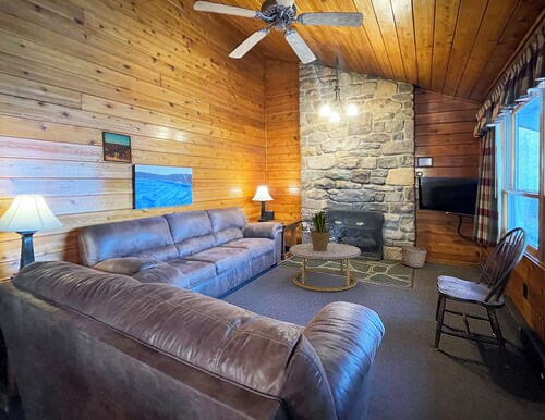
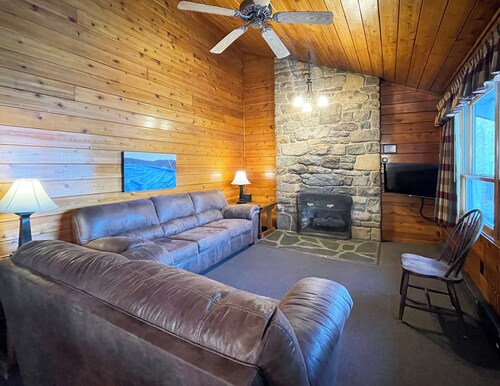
- potted plant [307,210,331,251]
- coffee table [289,242,362,292]
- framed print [101,129,133,164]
- basket [400,246,428,269]
